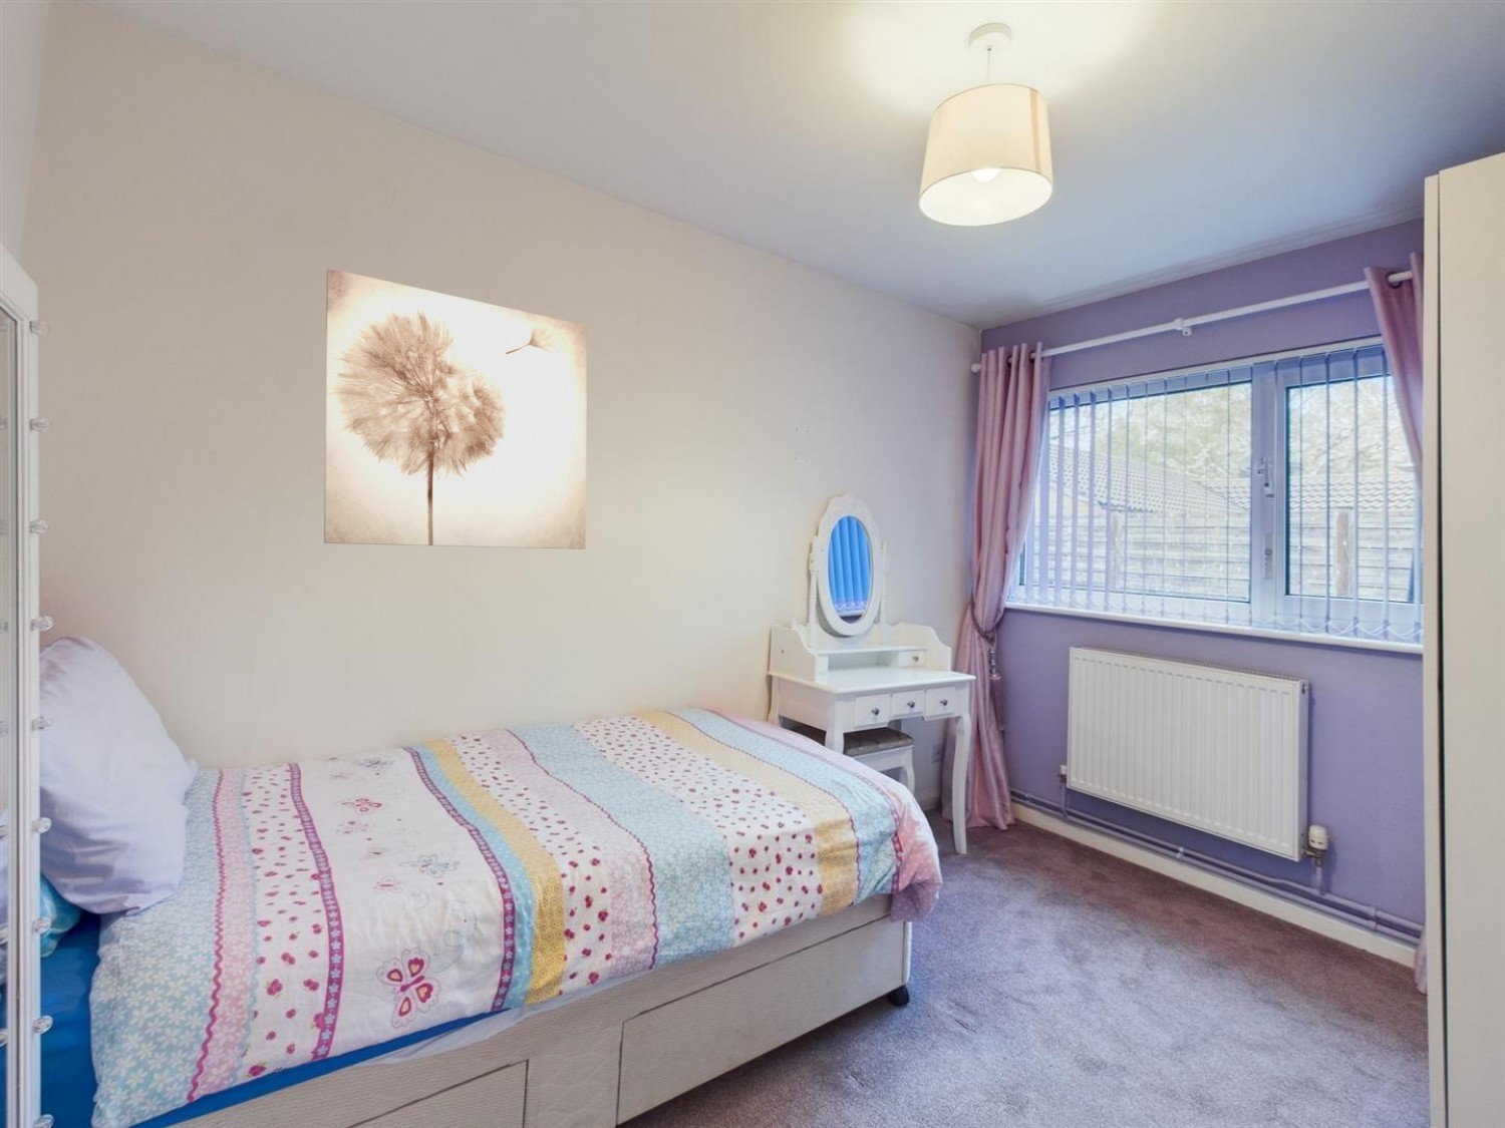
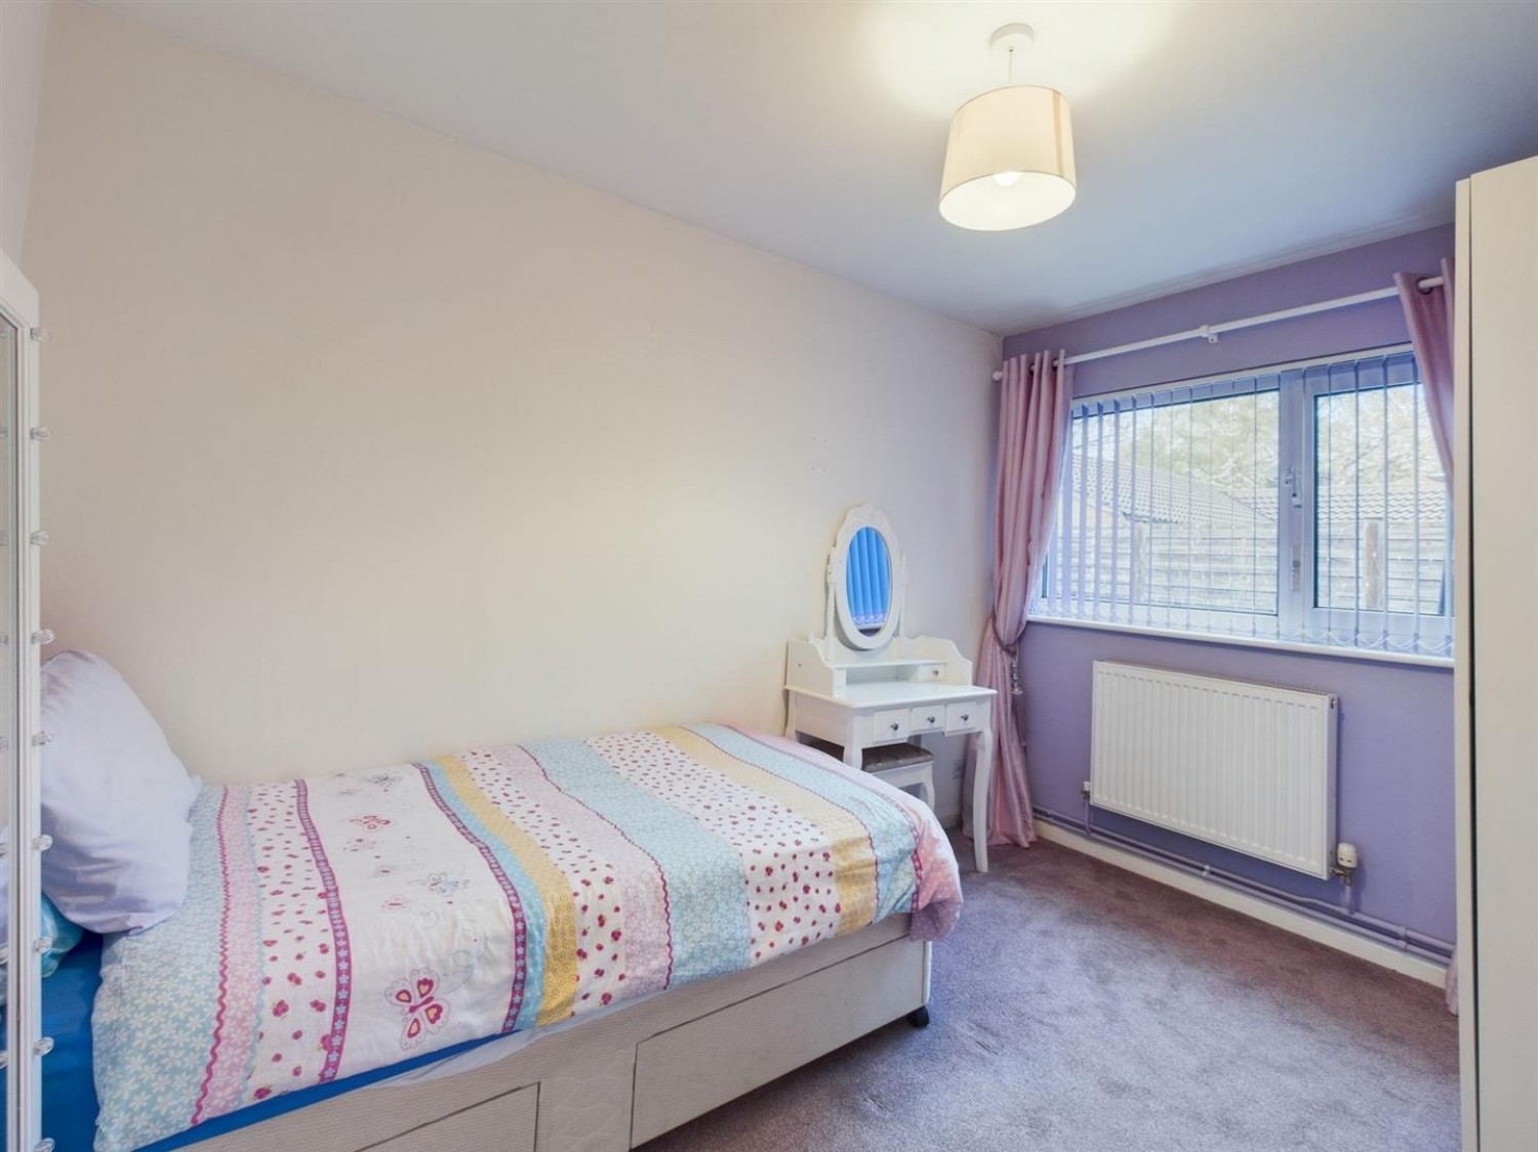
- wall art [324,268,588,551]
